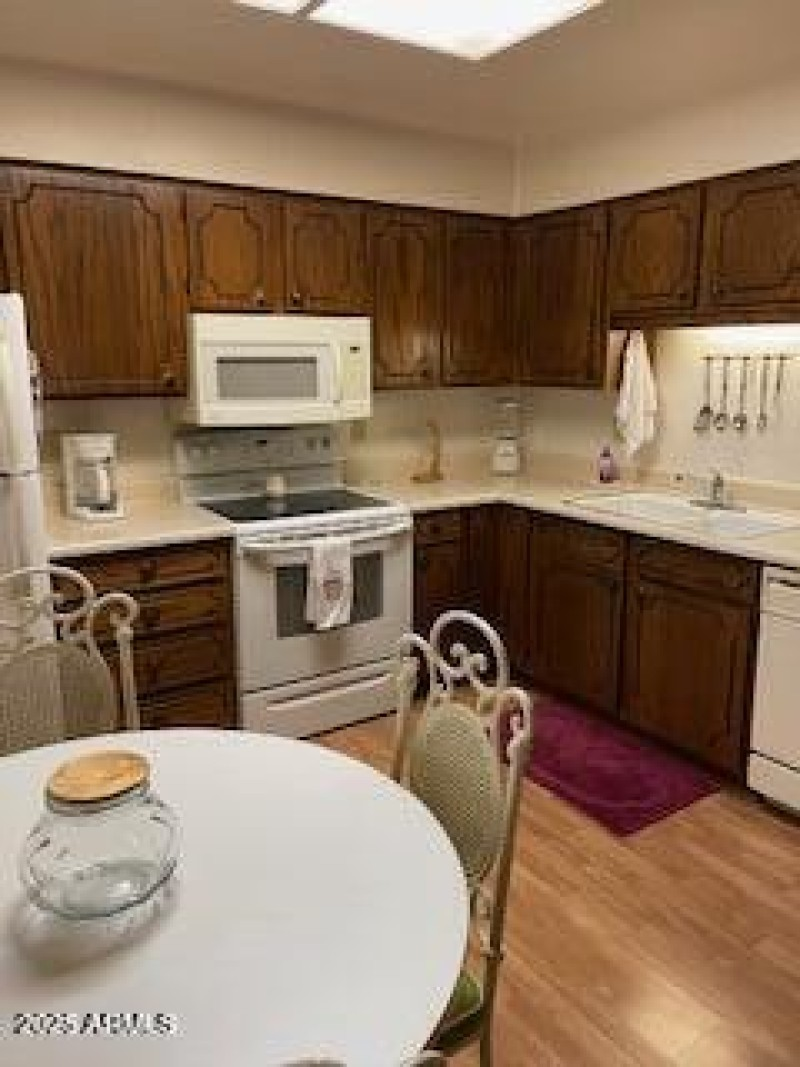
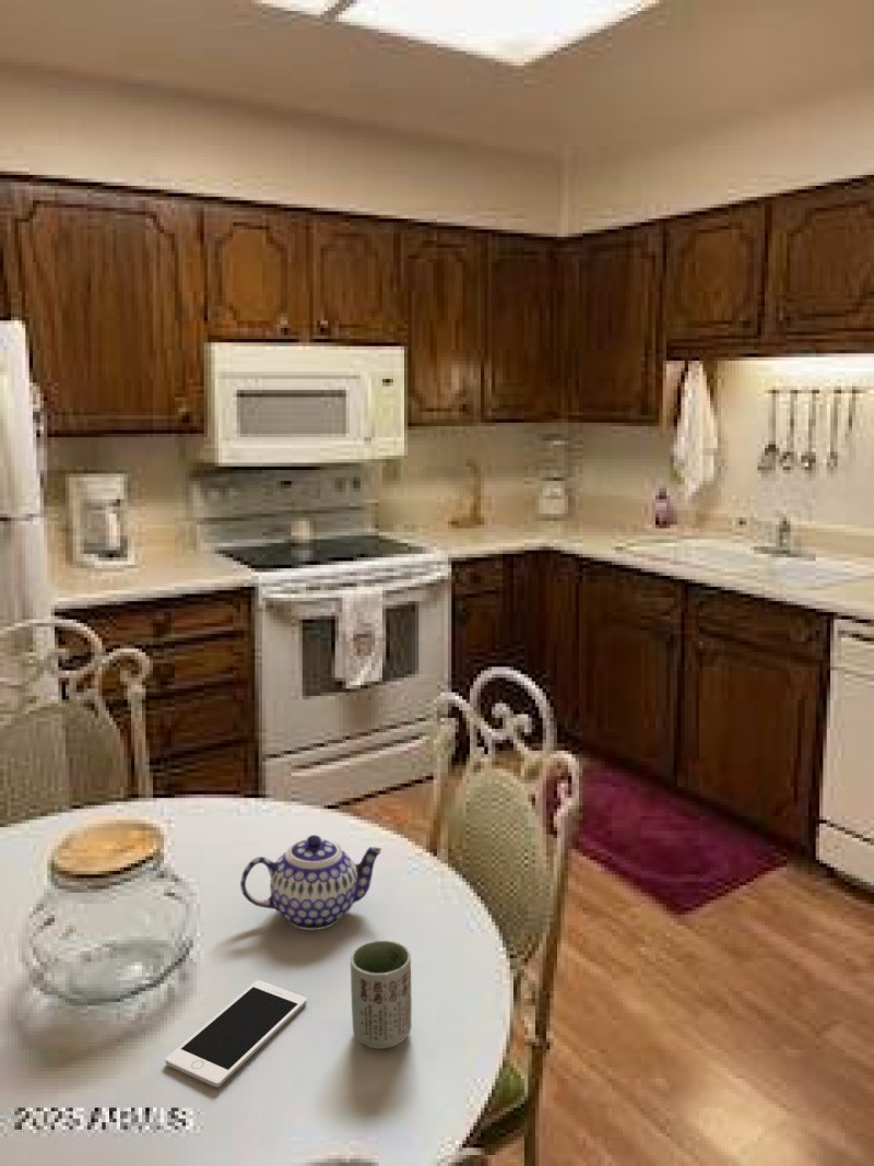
+ teapot [239,834,383,931]
+ cell phone [165,979,307,1088]
+ cup [350,939,413,1050]
